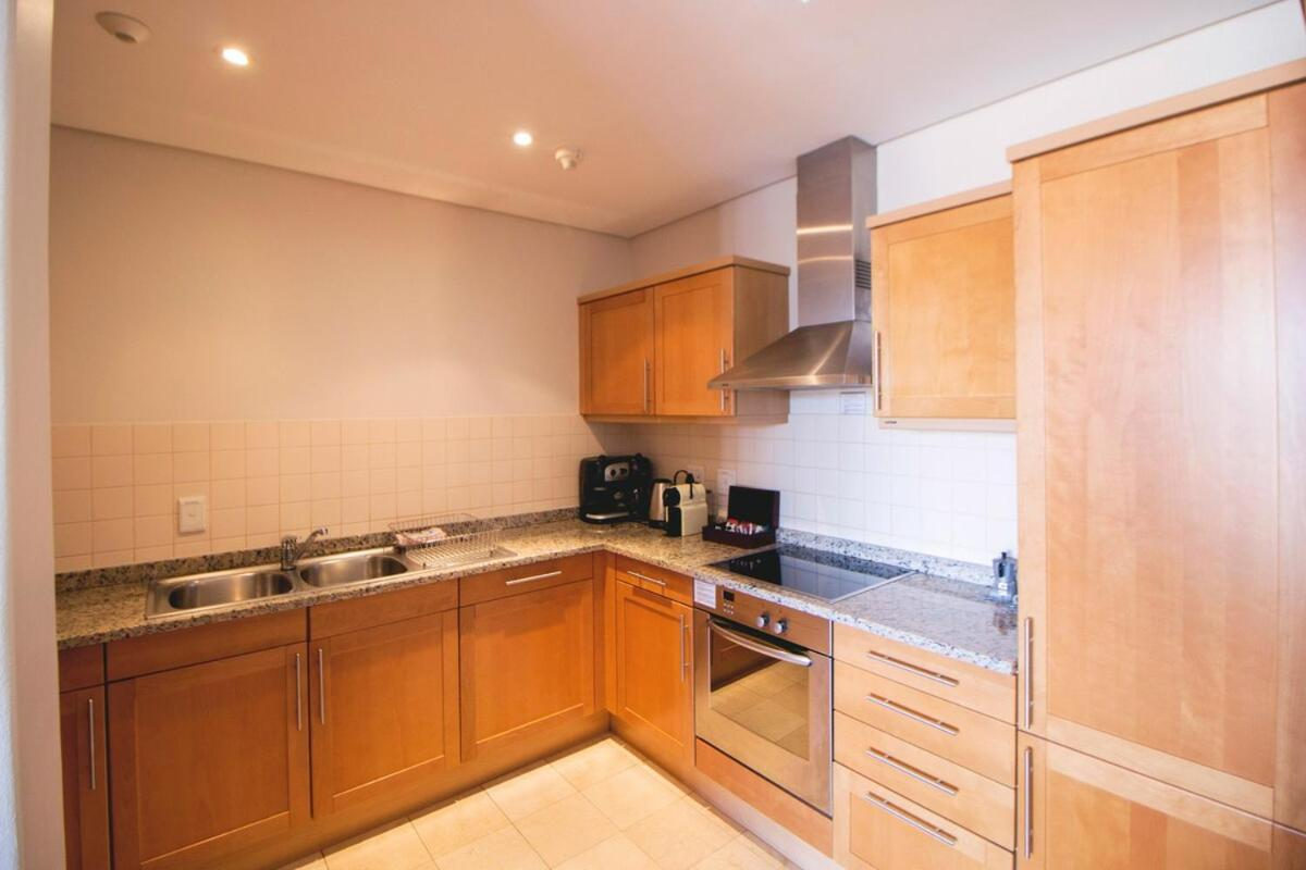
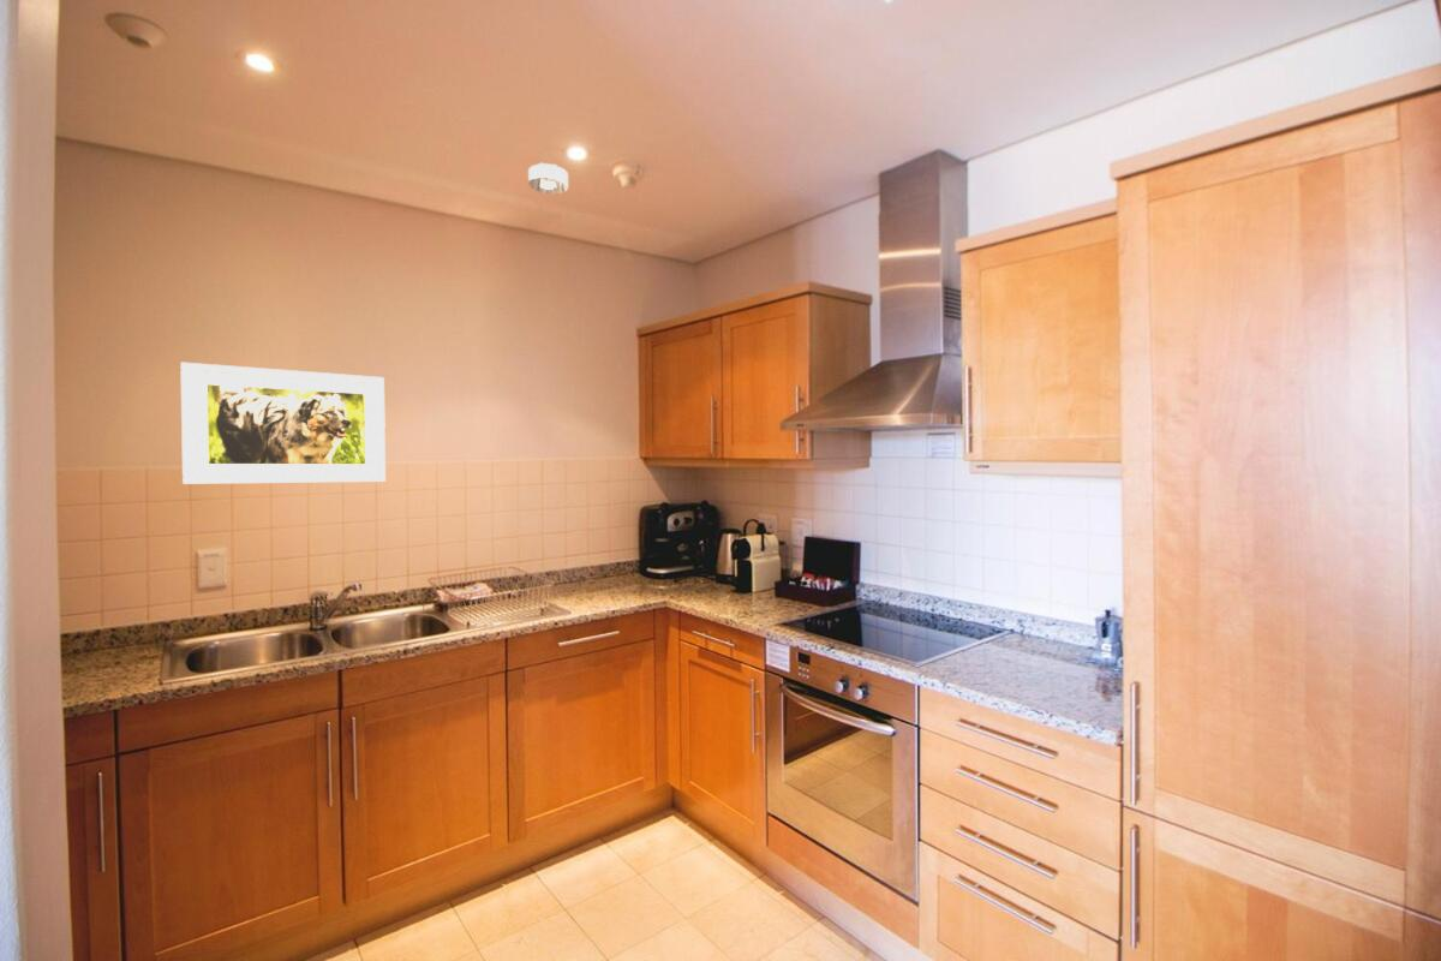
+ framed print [179,362,387,485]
+ smoke detector [527,162,569,195]
